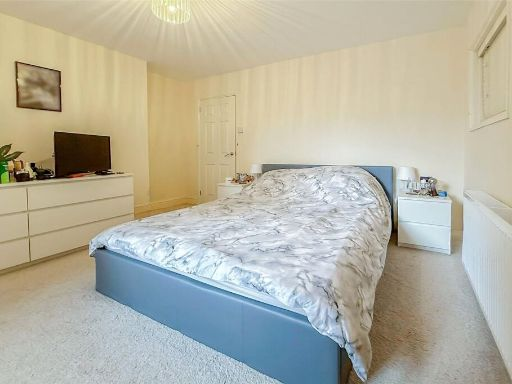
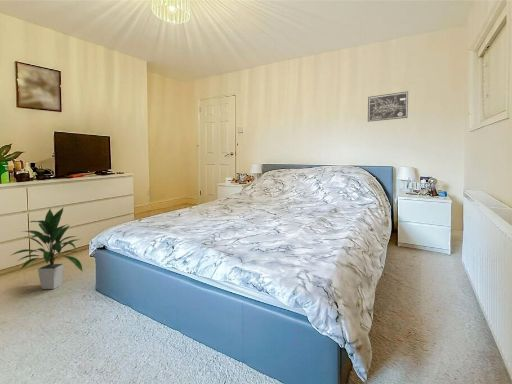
+ wall art [367,91,409,123]
+ indoor plant [9,206,84,290]
